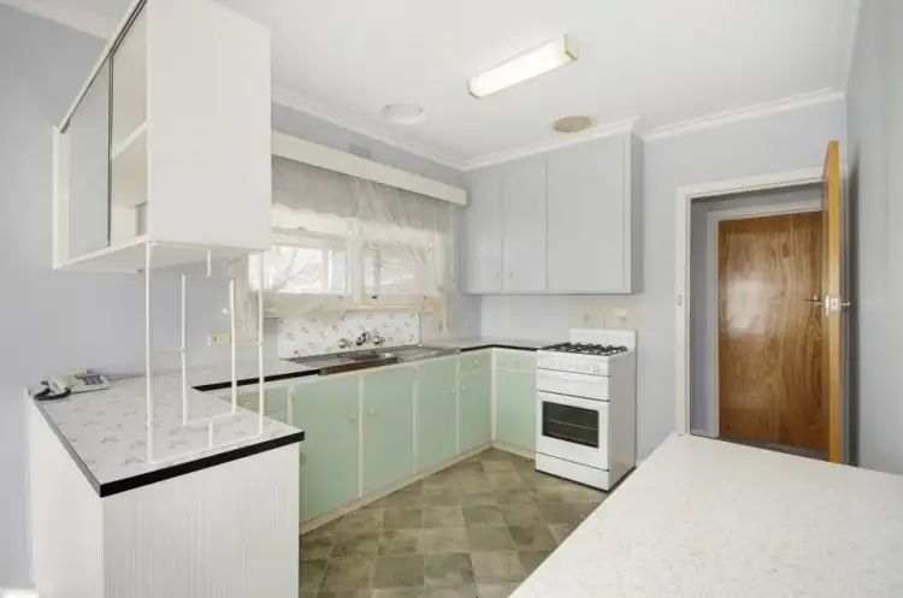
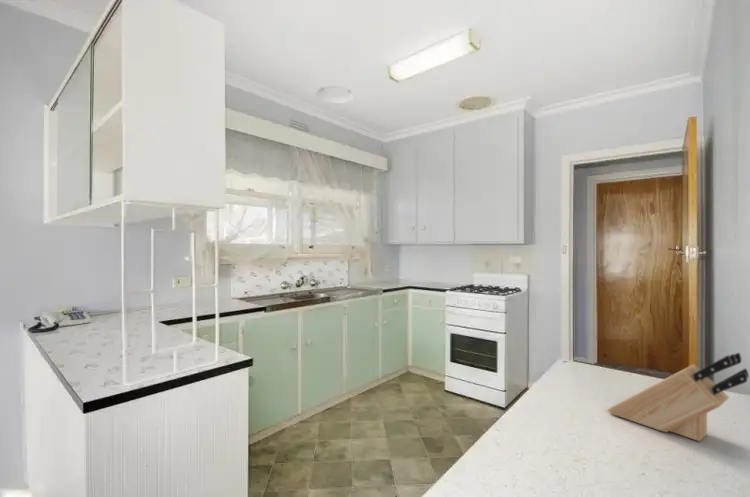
+ knife block [607,352,750,442]
